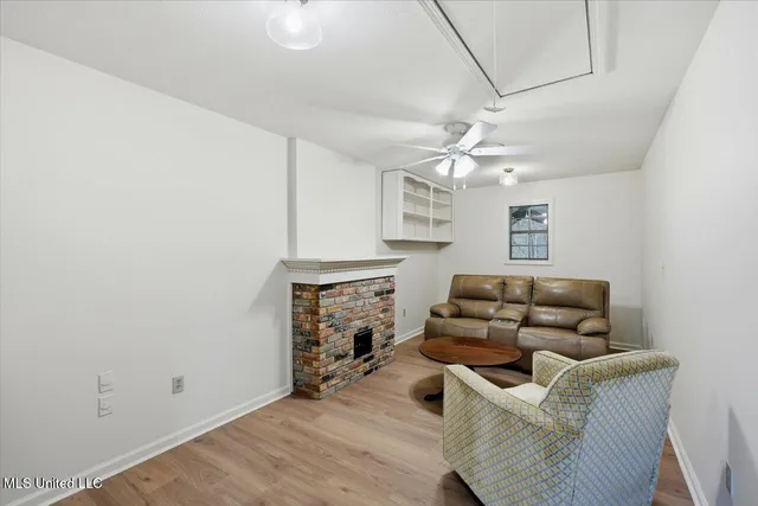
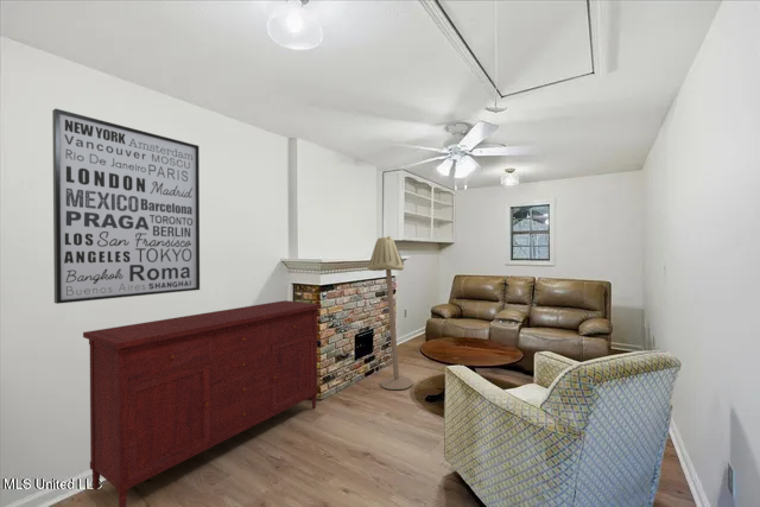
+ wall art [51,108,201,305]
+ sideboard [82,299,323,507]
+ floor lamp [367,235,413,391]
